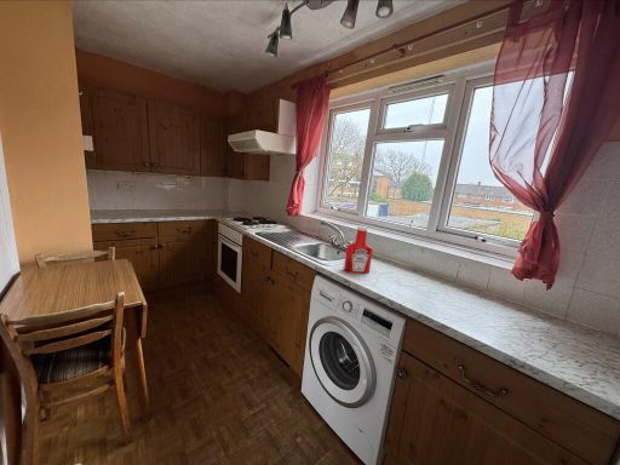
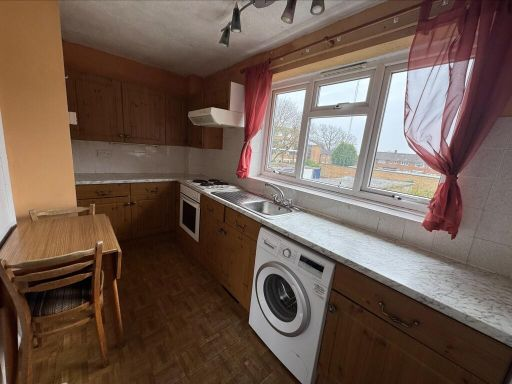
- soap bottle [343,225,374,274]
